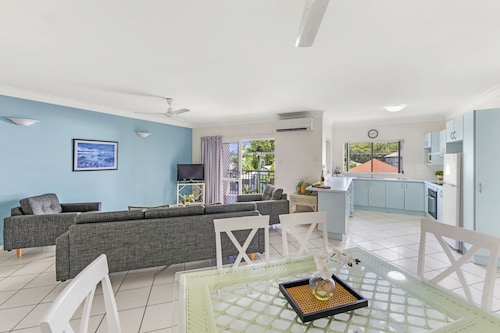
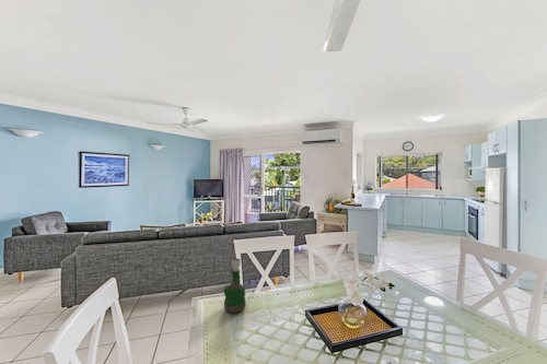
+ grog bottle [223,257,247,314]
